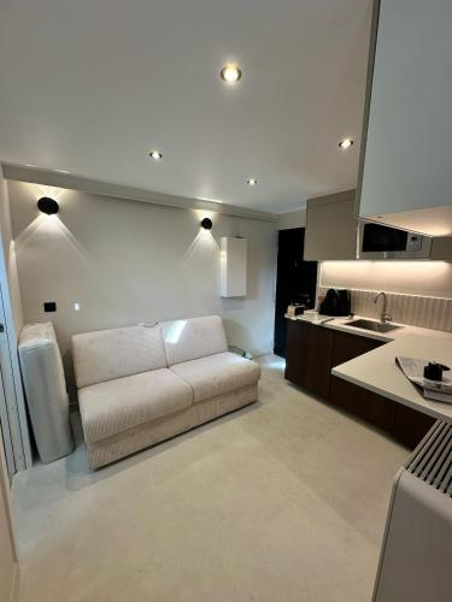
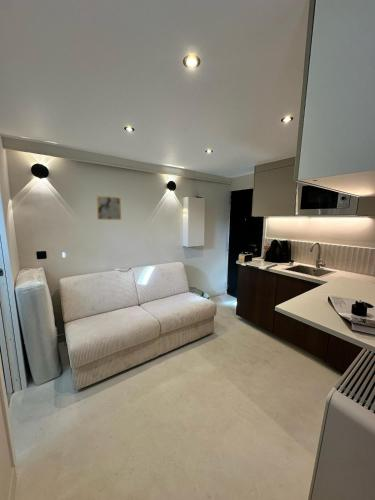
+ wall art [95,195,122,221]
